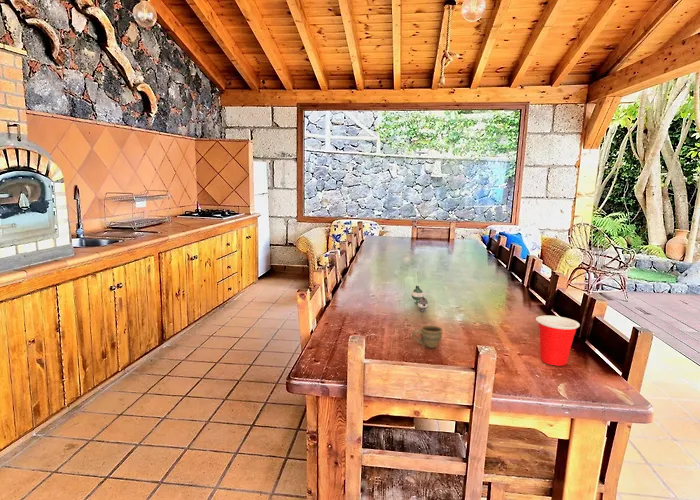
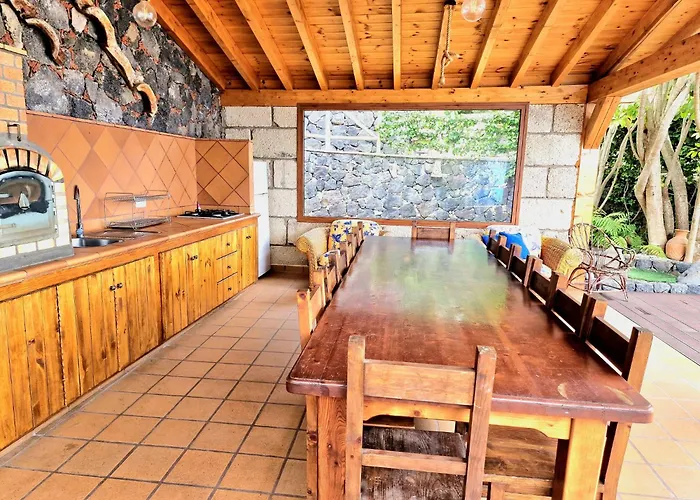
- cup [411,324,444,349]
- teapot [411,284,429,313]
- cup [535,315,581,367]
